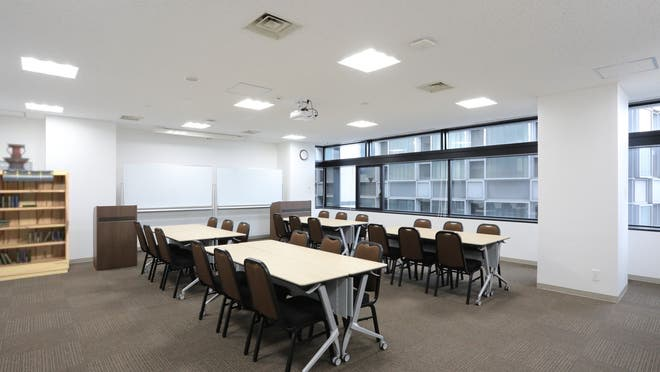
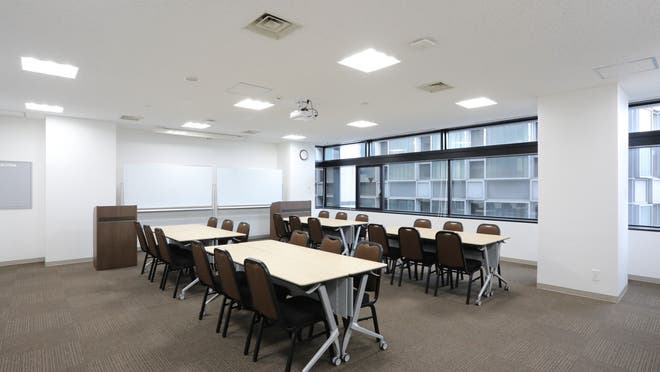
- bookshelf [0,169,70,282]
- decorative urn [1,142,31,171]
